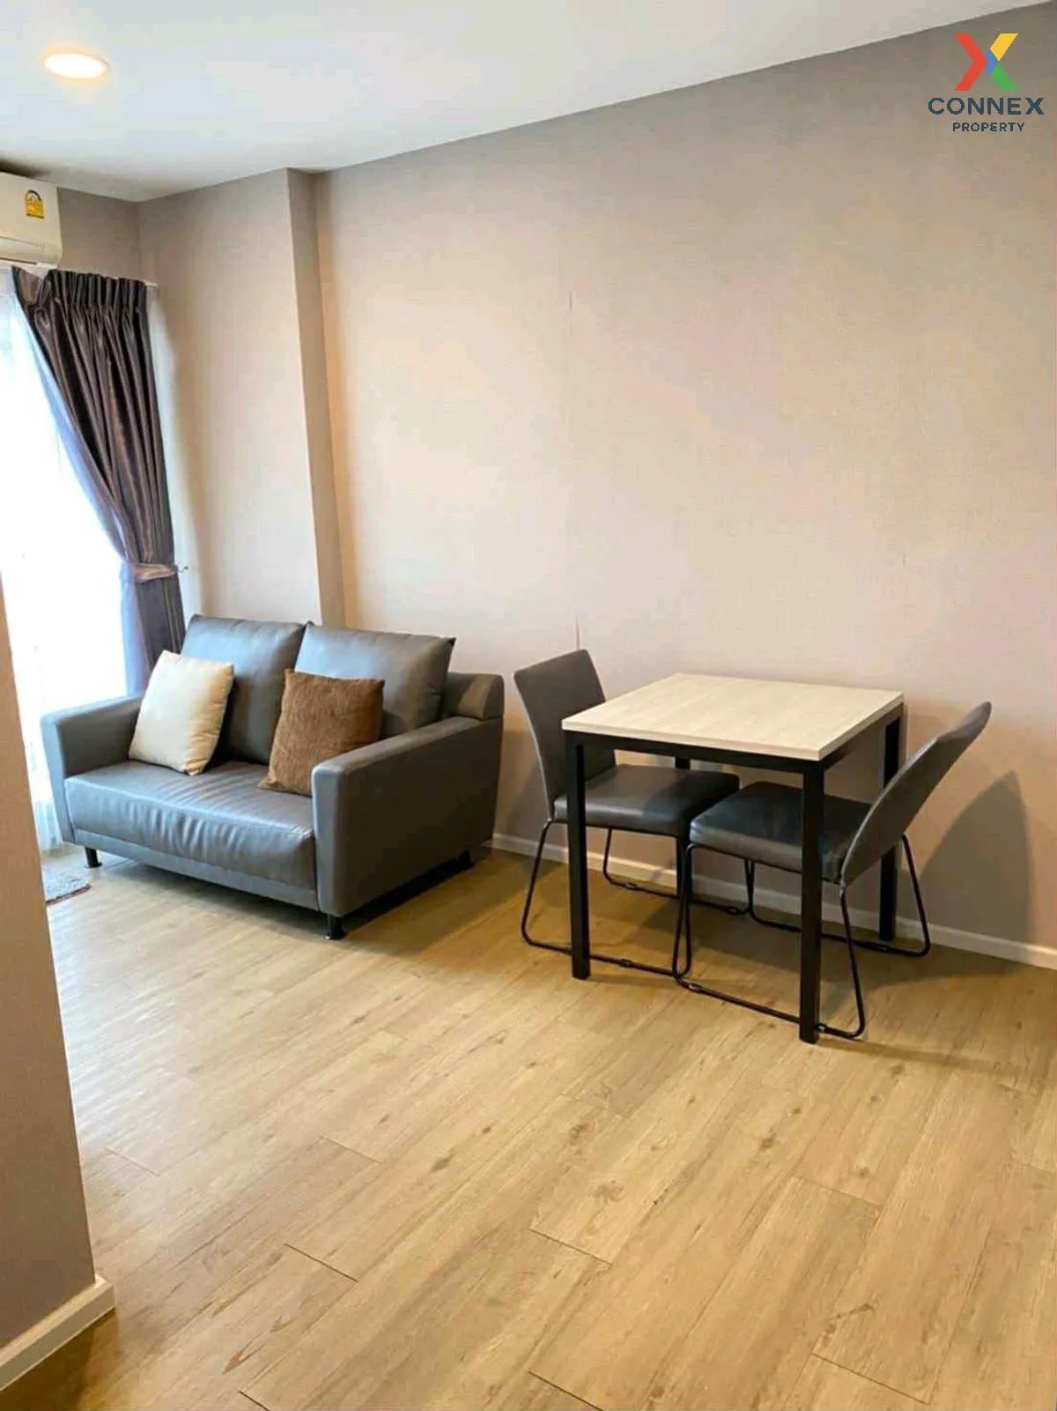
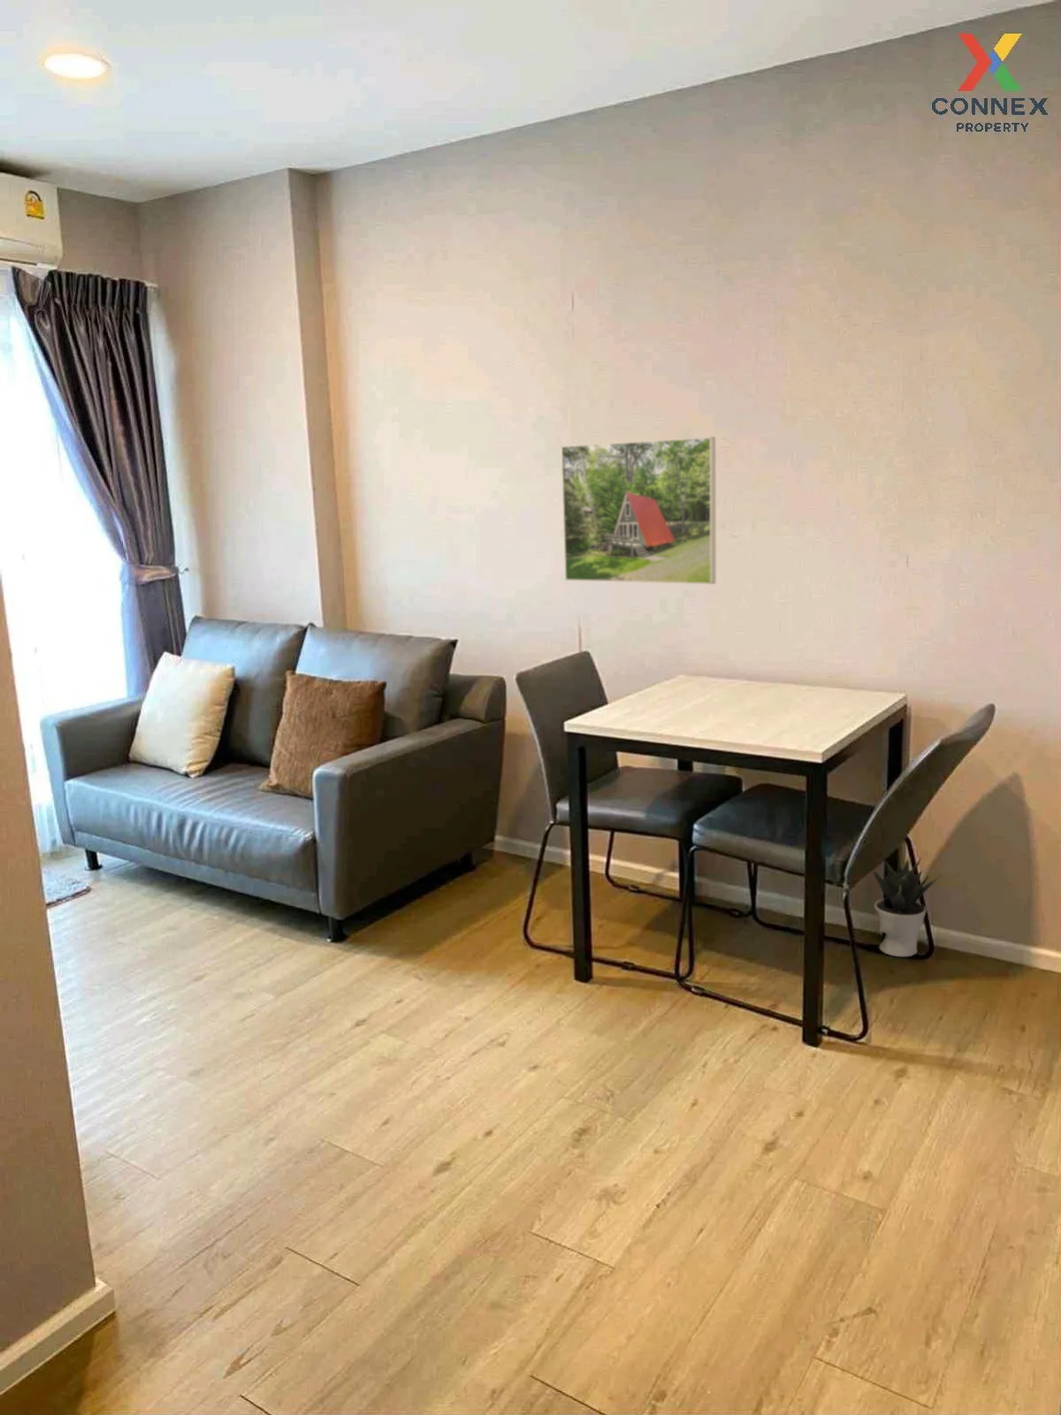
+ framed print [559,436,717,585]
+ potted plant [872,857,943,957]
